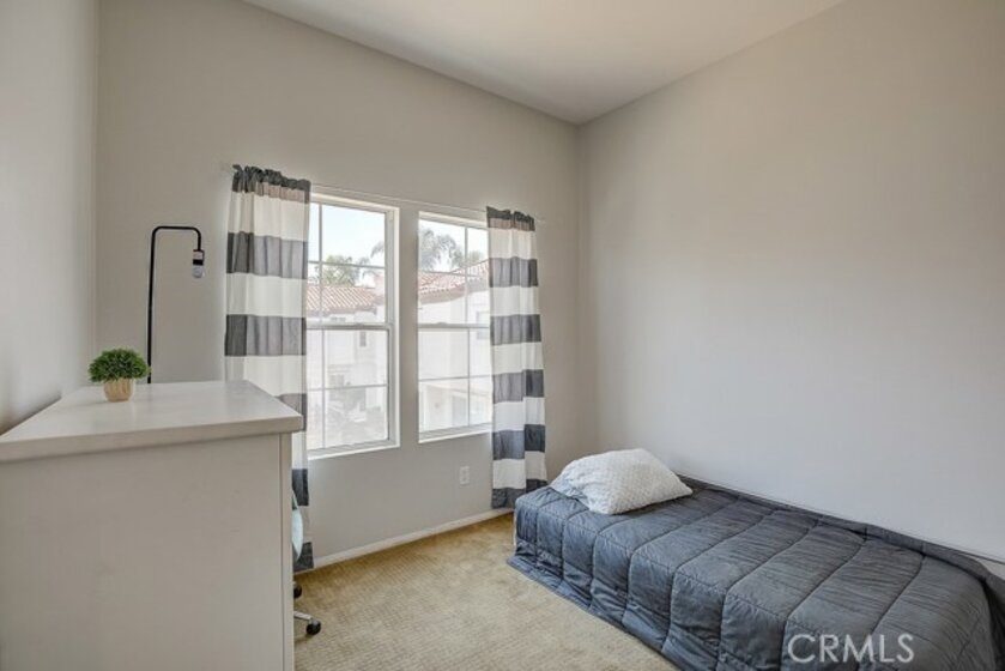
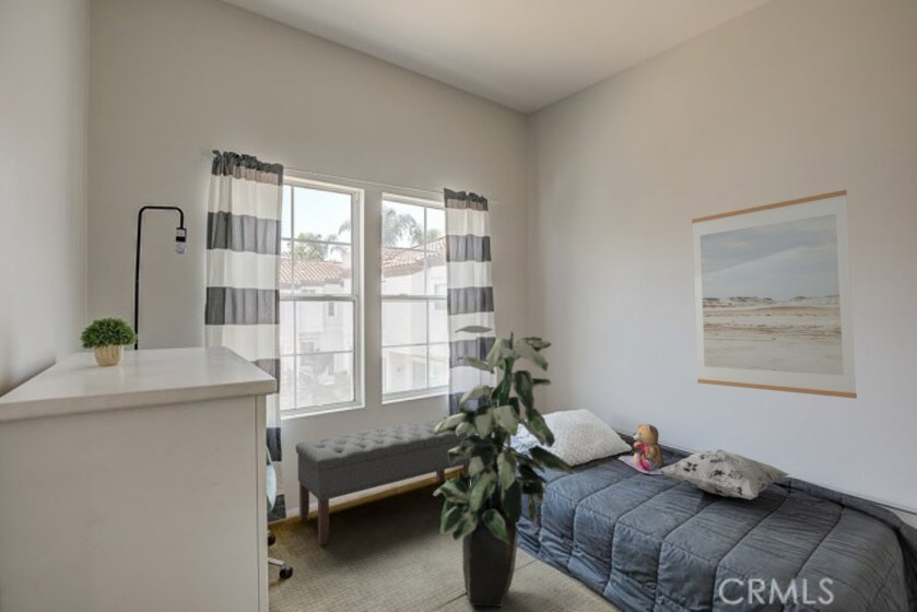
+ decorative pillow [657,448,790,501]
+ wall art [691,189,858,400]
+ teddy bear [616,423,665,475]
+ indoor plant [432,325,574,608]
+ bench [295,417,471,545]
